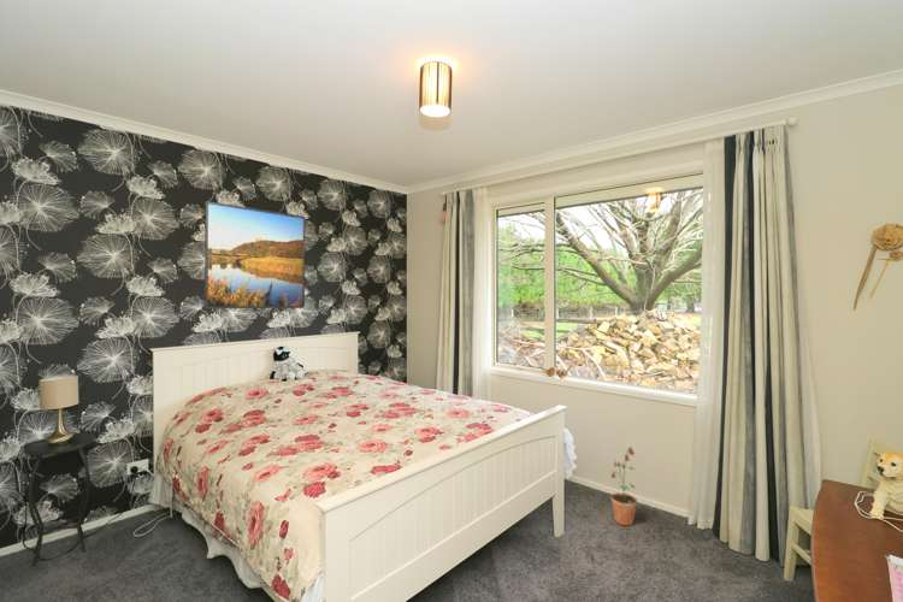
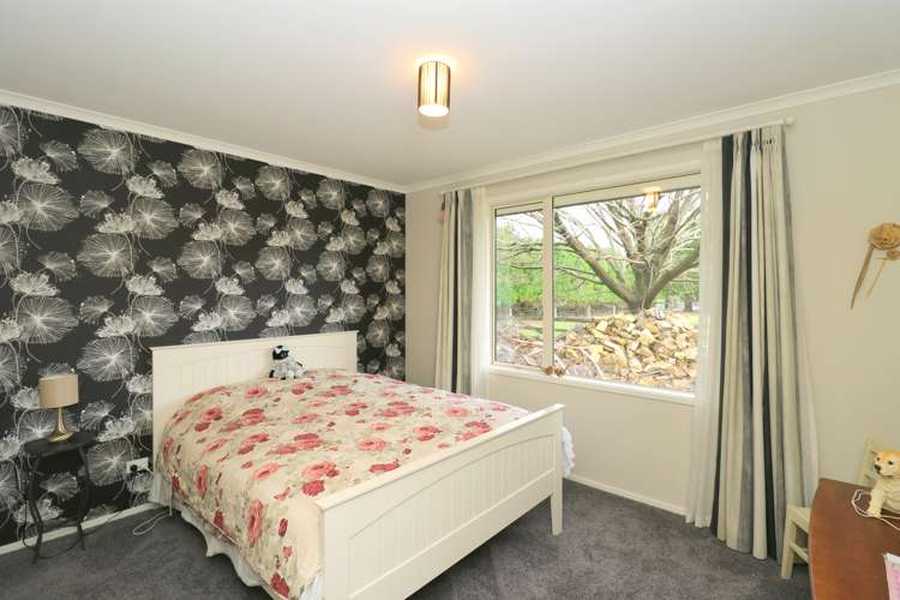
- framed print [203,200,306,309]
- potted plant [609,447,638,526]
